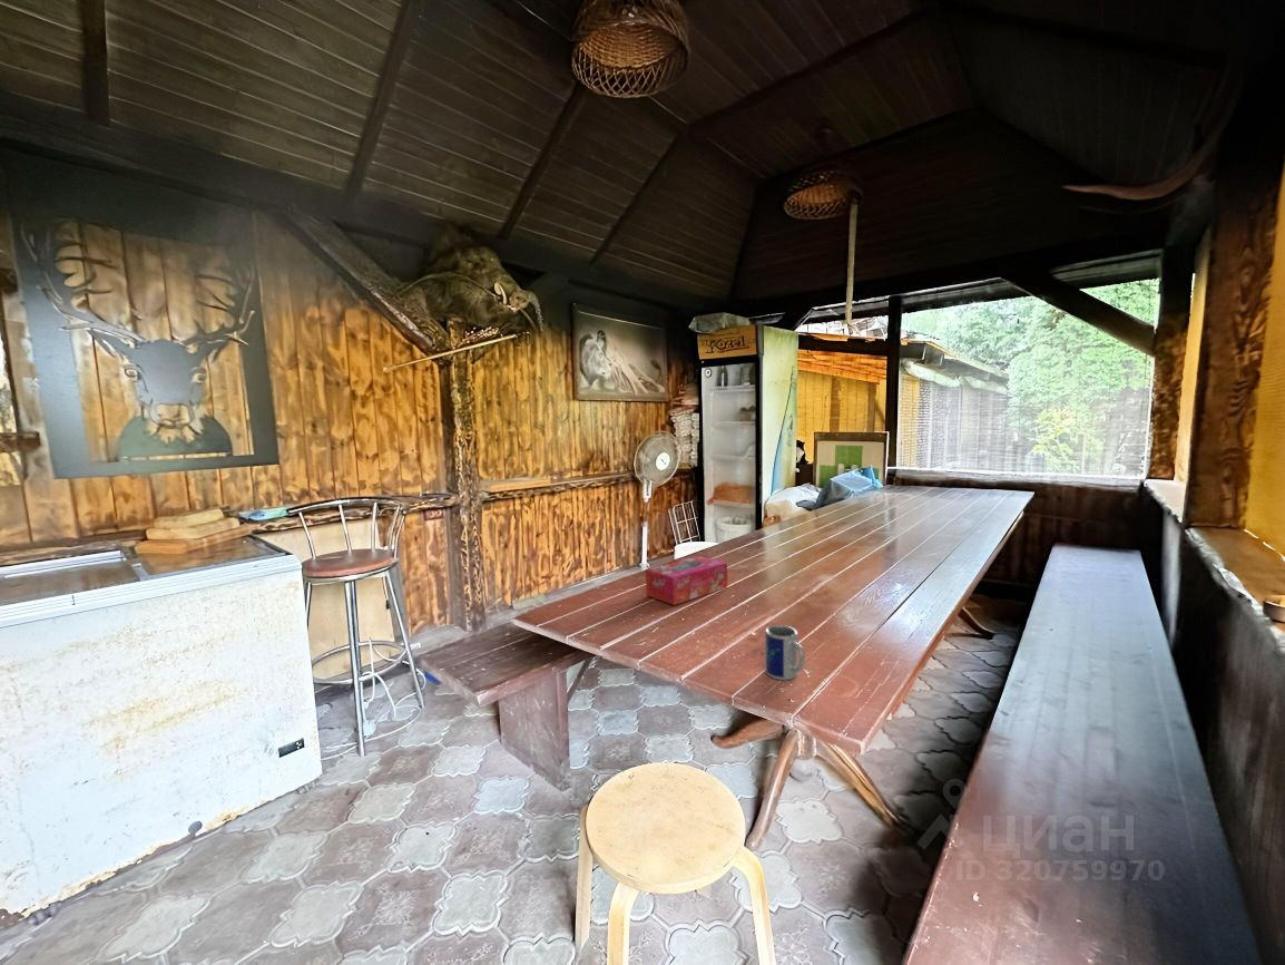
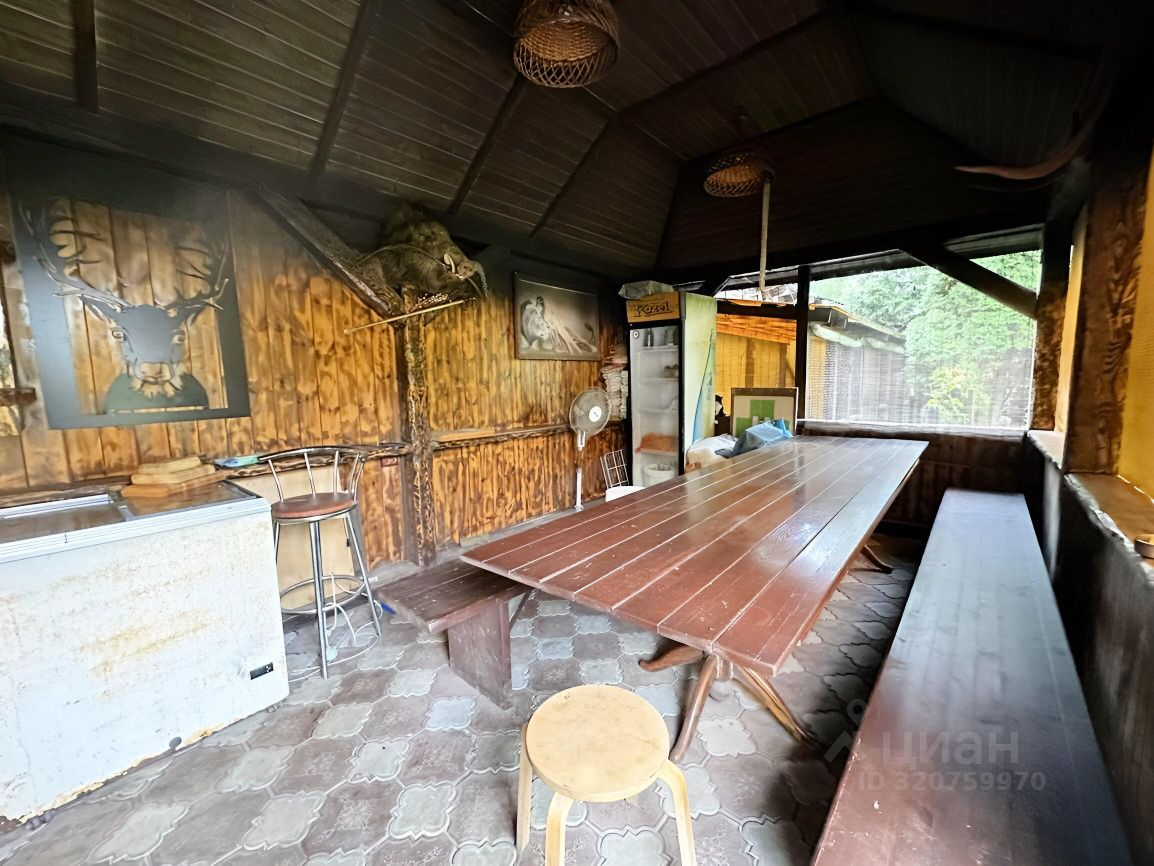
- mug [764,624,806,681]
- tissue box [645,555,728,606]
